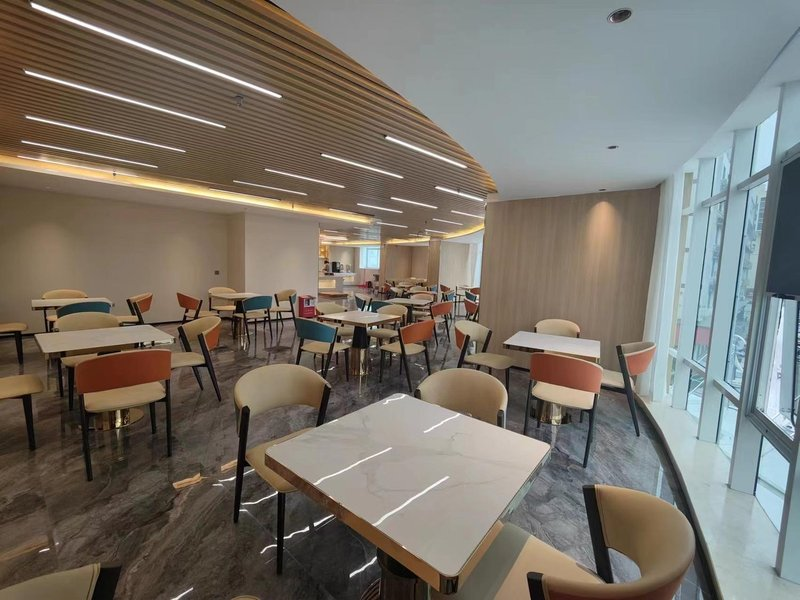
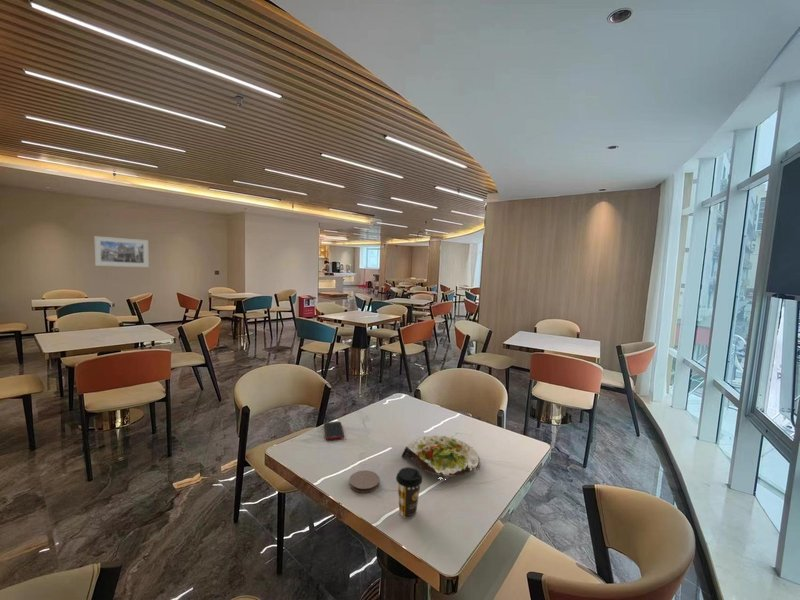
+ coffee cup [395,466,423,519]
+ cell phone [323,421,345,441]
+ salad plate [401,434,482,478]
+ coaster [348,469,381,494]
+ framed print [93,235,150,268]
